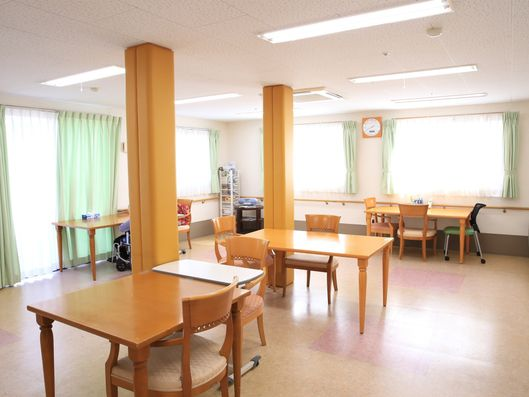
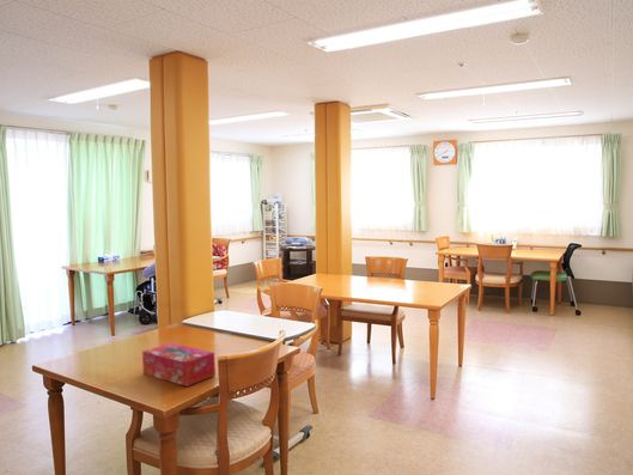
+ tissue box [141,342,217,388]
